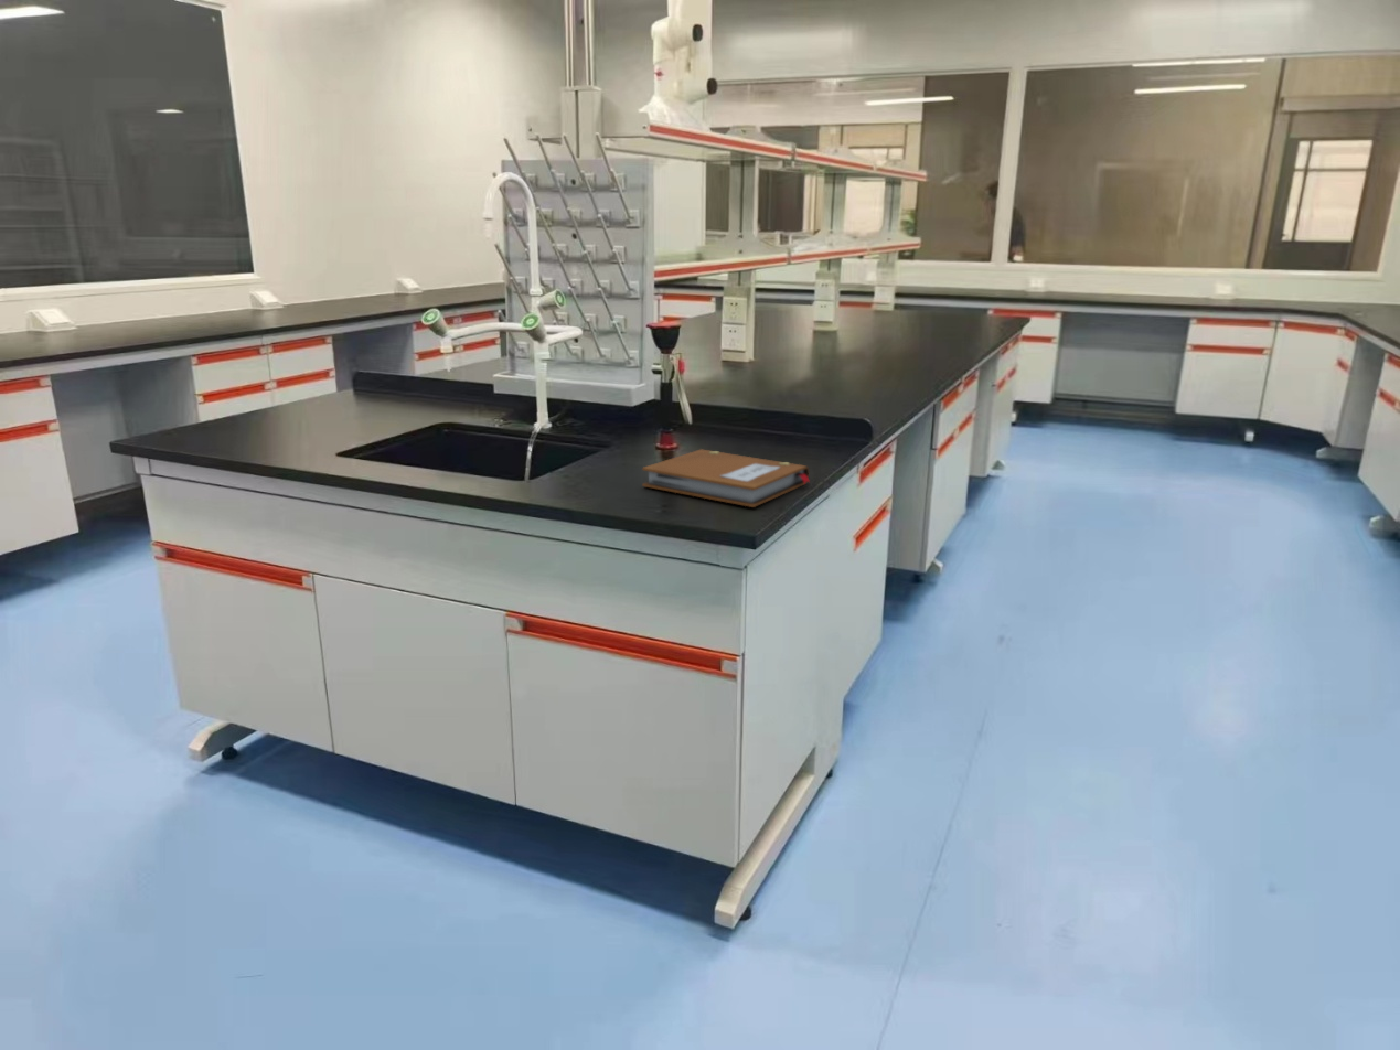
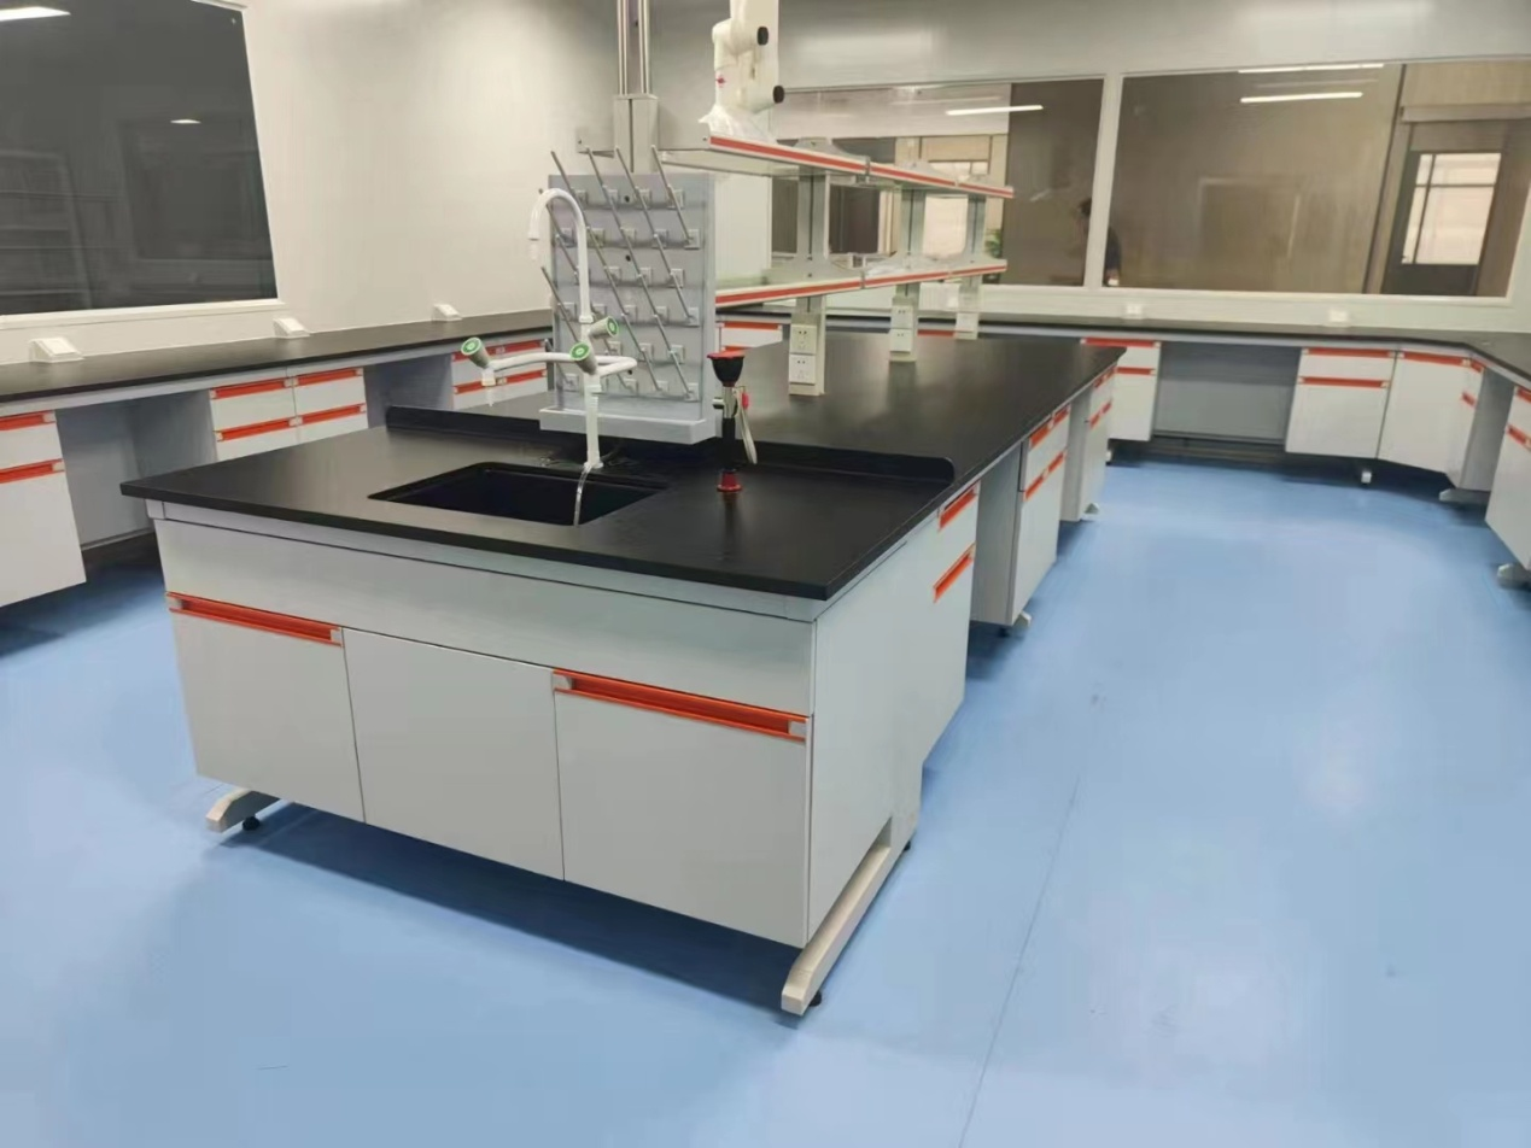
- notebook [641,448,811,508]
